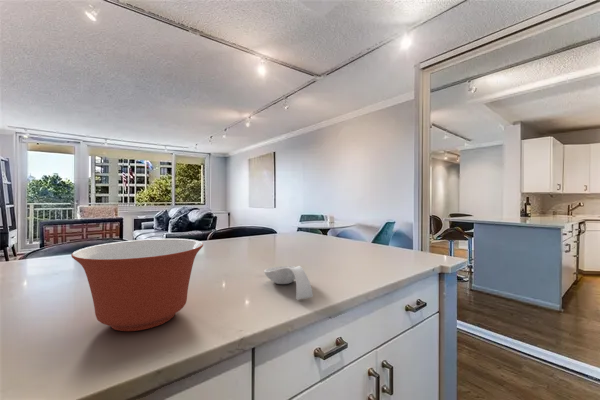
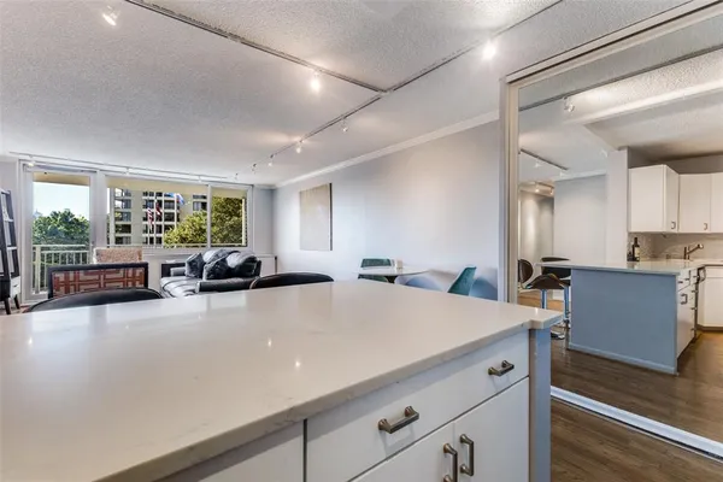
- mixing bowl [70,238,204,332]
- spoon rest [263,265,314,301]
